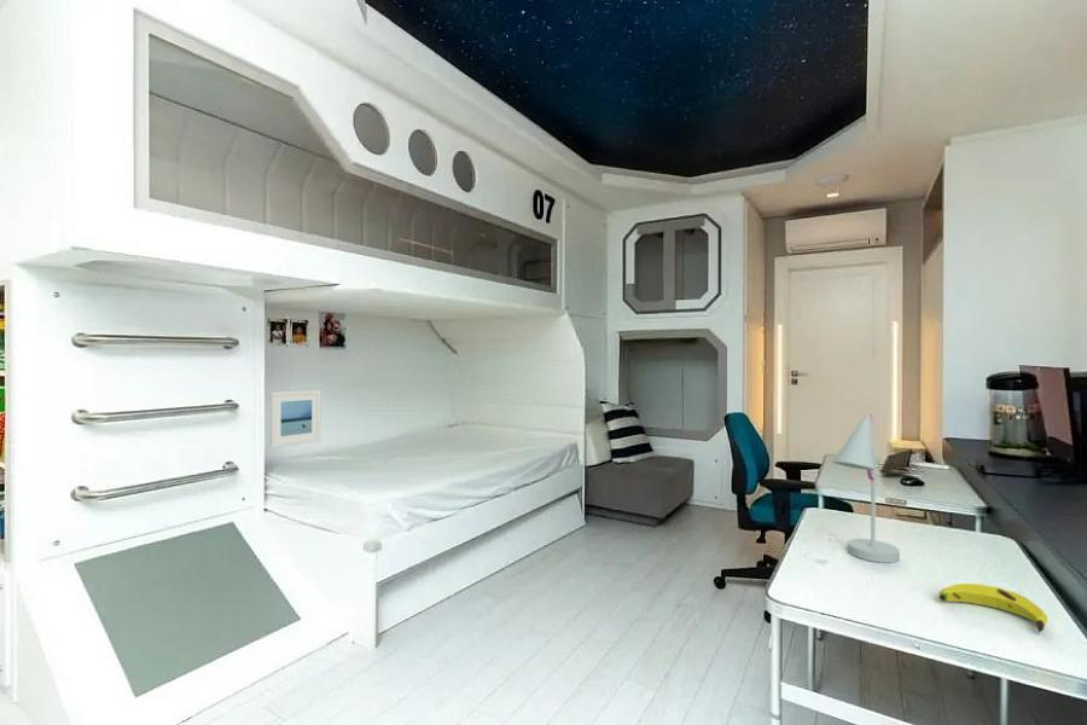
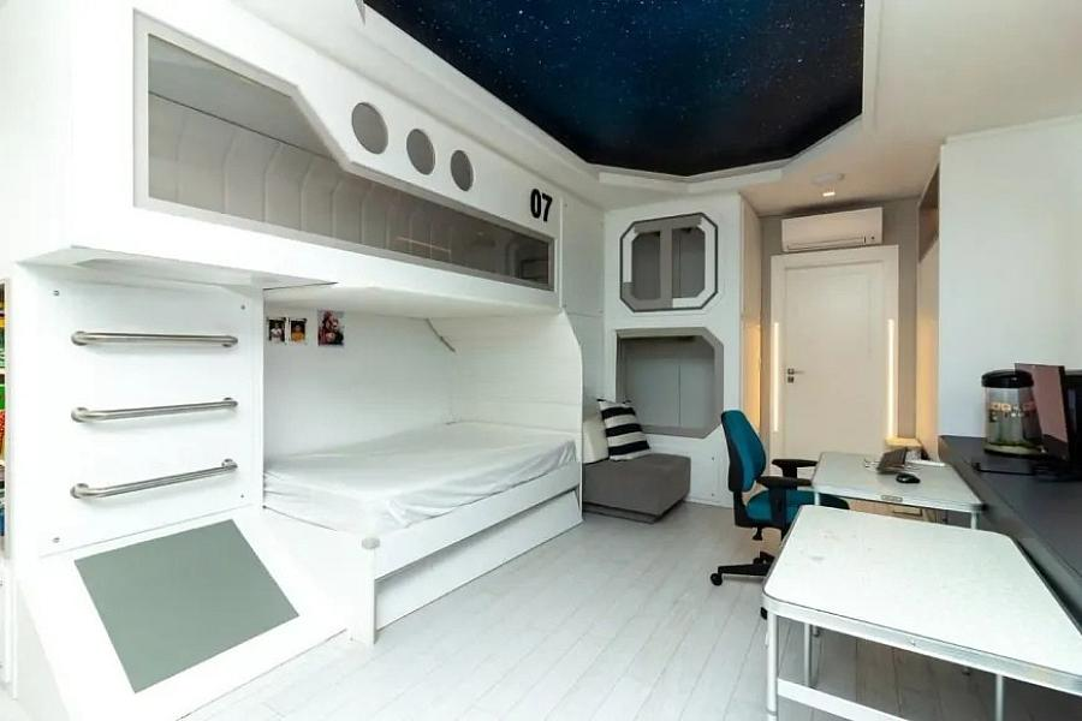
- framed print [268,389,322,450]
- banana [937,582,1048,633]
- desk lamp [831,412,901,564]
